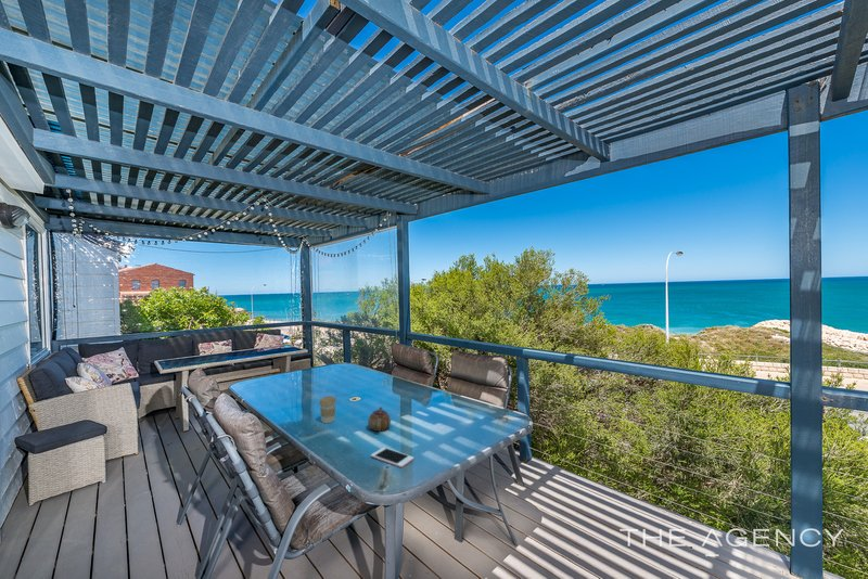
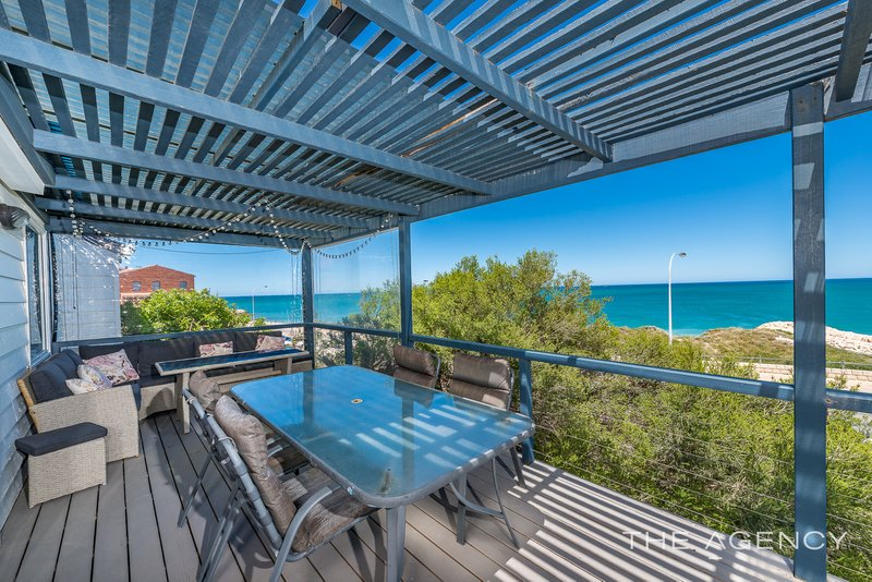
- teapot [367,407,392,433]
- cell phone [370,447,414,468]
- coffee cup [318,395,337,424]
